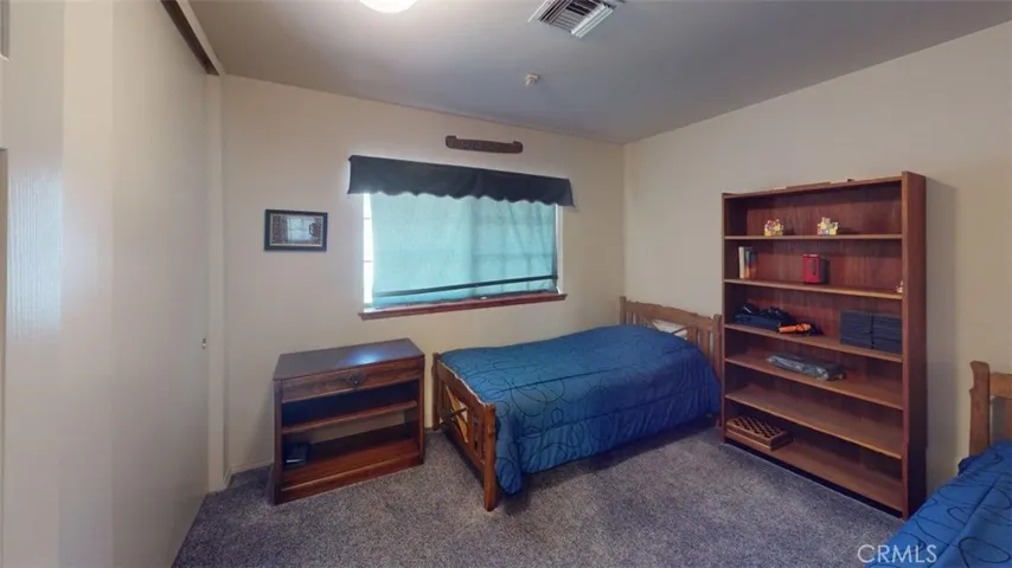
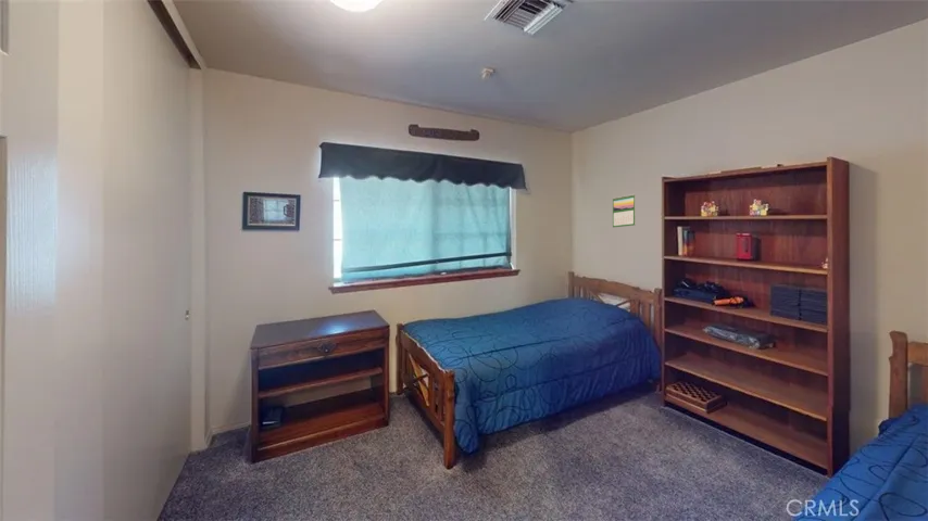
+ calendar [612,193,637,228]
